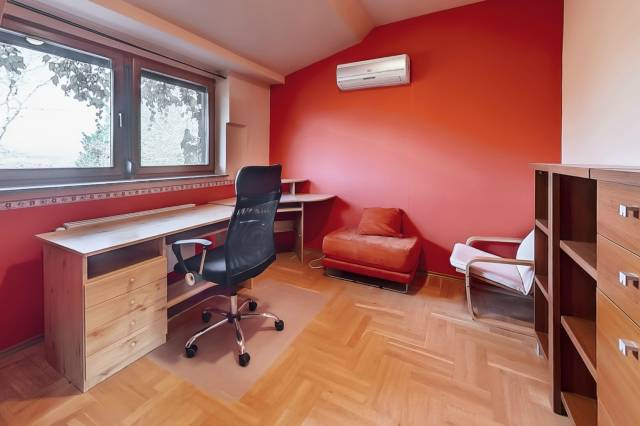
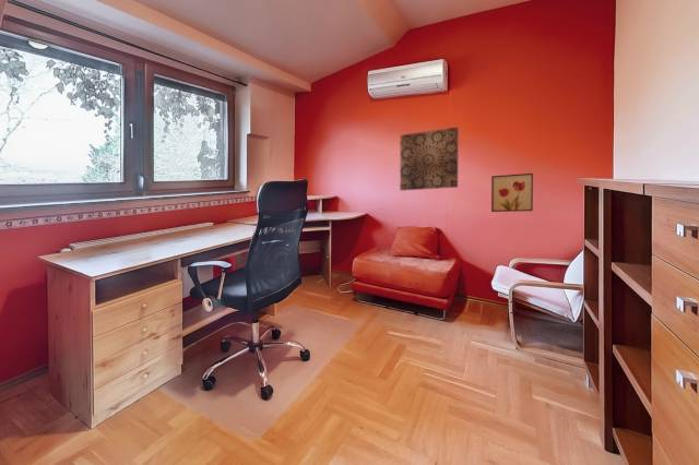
+ wall art [490,172,534,213]
+ wall art [399,126,459,192]
